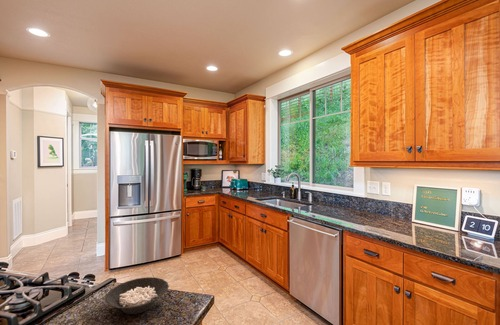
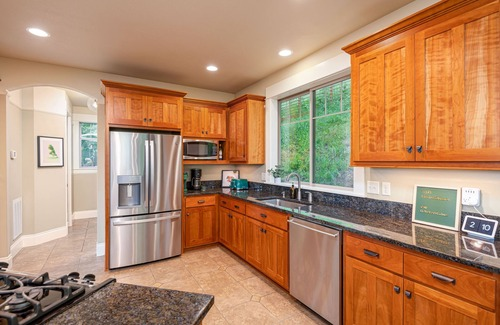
- cereal bowl [104,276,170,315]
